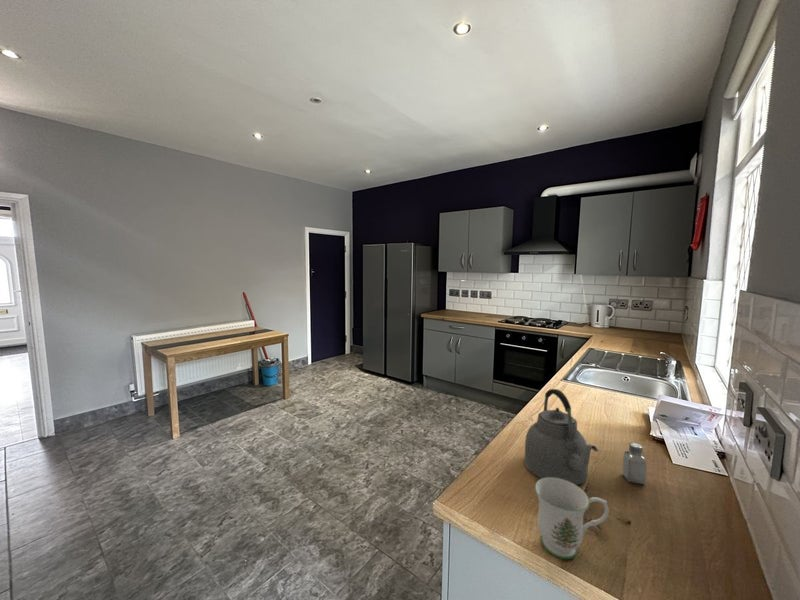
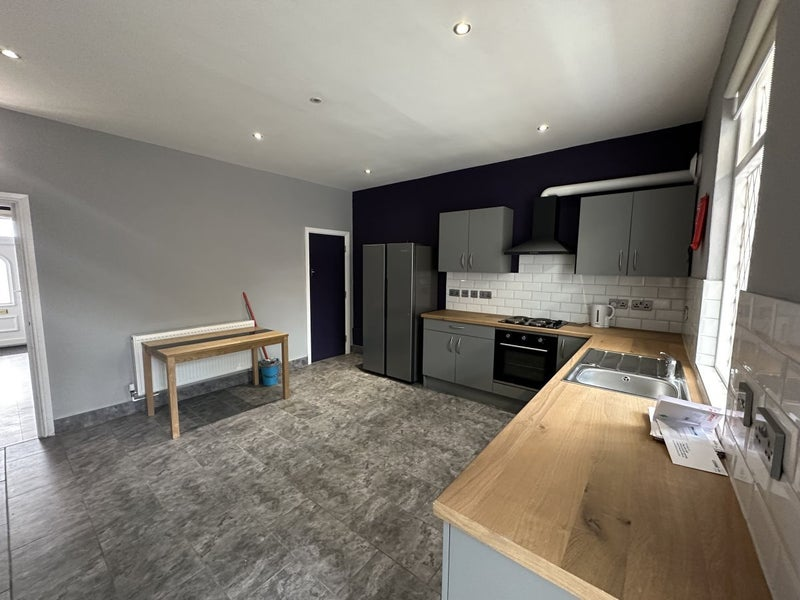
- kettle [523,388,600,486]
- mug [534,477,610,560]
- saltshaker [621,442,648,485]
